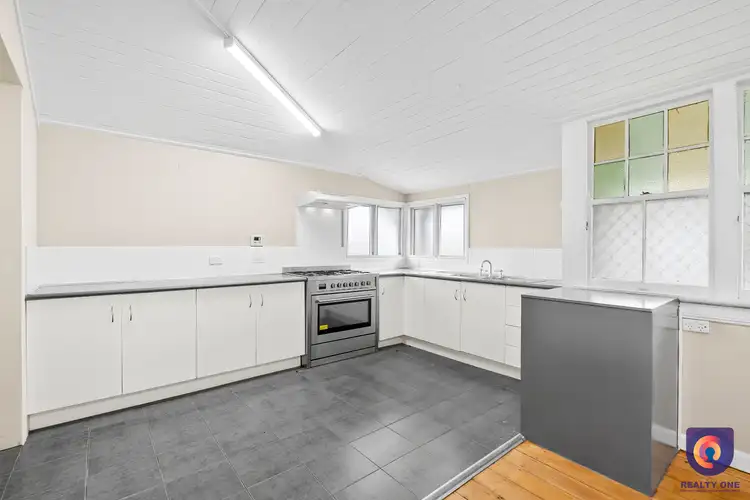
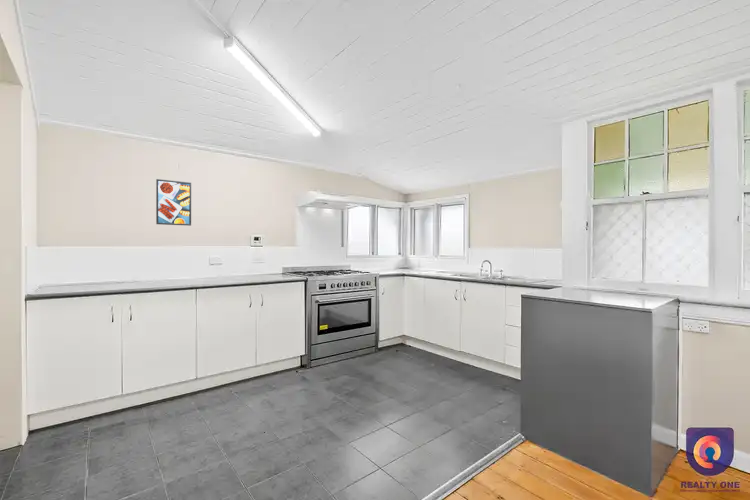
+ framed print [155,178,192,227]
